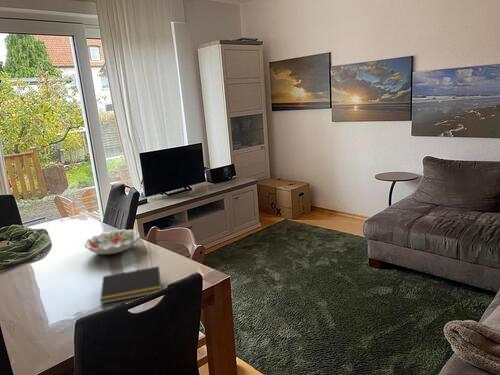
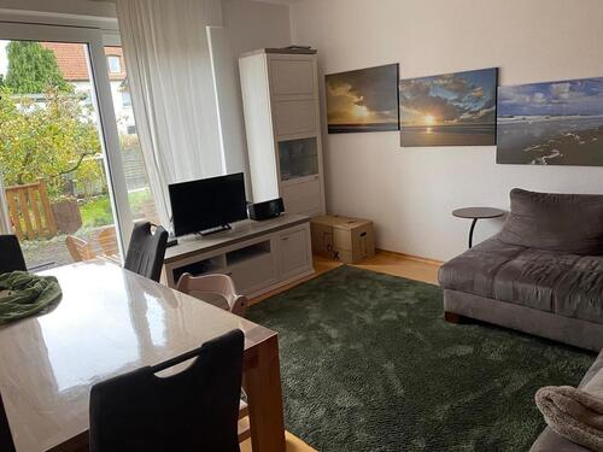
- decorative bowl [83,228,141,255]
- notepad [99,265,162,305]
